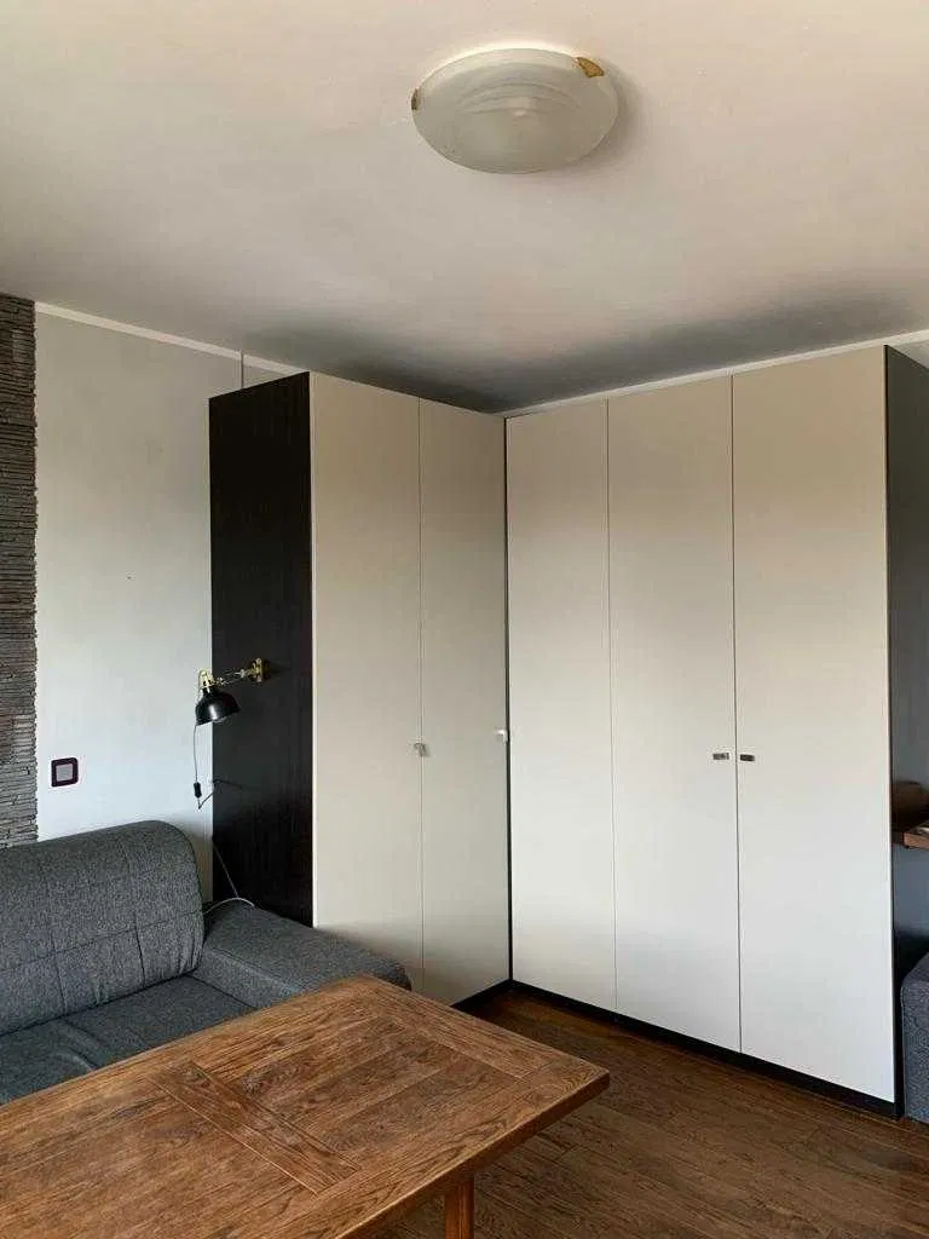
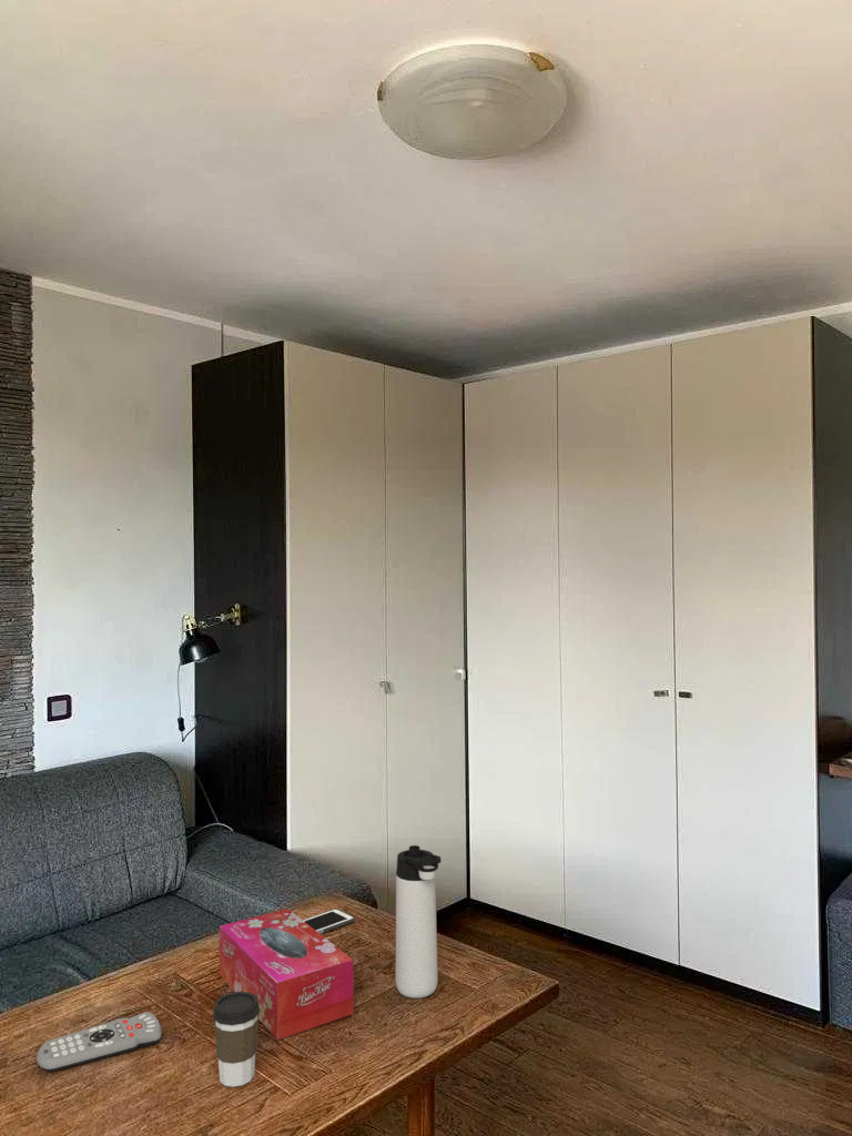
+ cell phone [302,907,355,934]
+ thermos bottle [395,844,442,1000]
+ remote control [36,1011,163,1073]
+ coffee cup [212,992,260,1088]
+ tissue box [219,907,355,1041]
